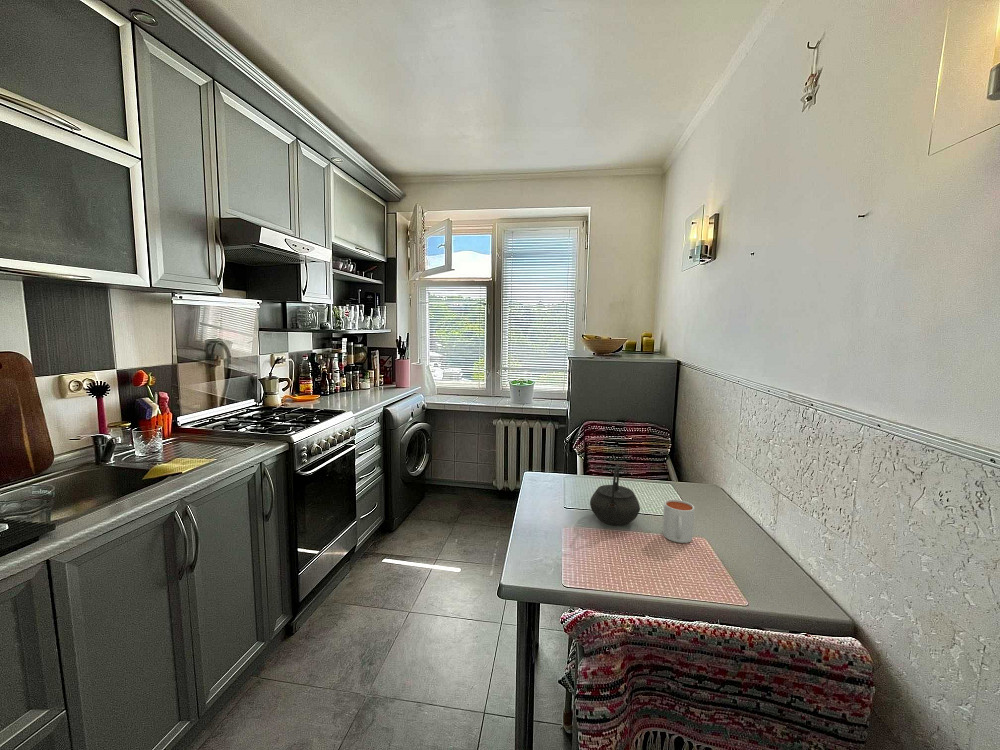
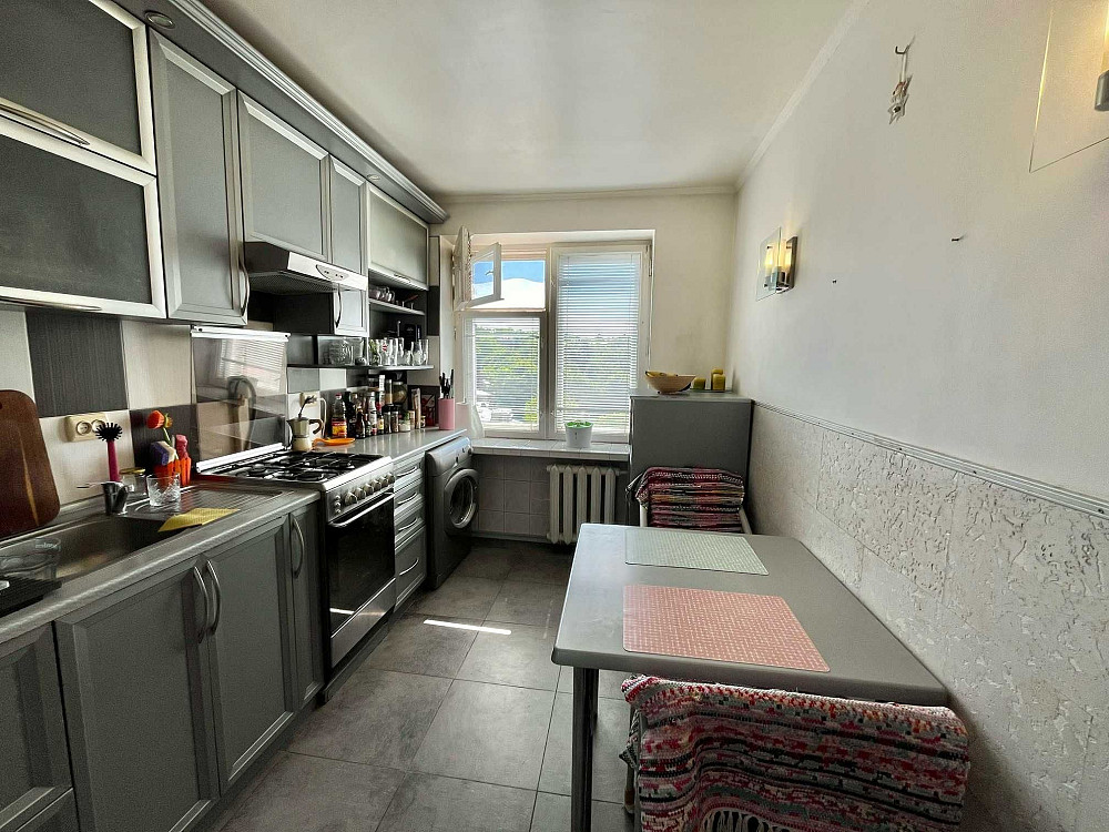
- mug [662,499,695,544]
- kettle [589,464,641,527]
